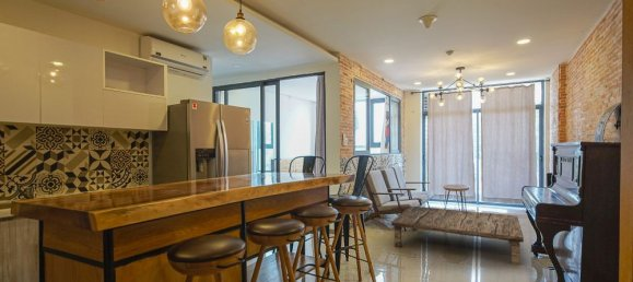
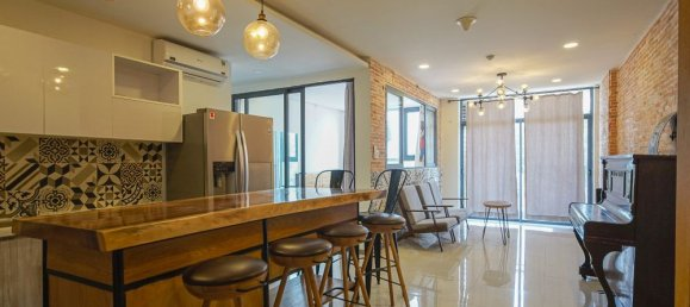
- coffee table [390,205,525,267]
